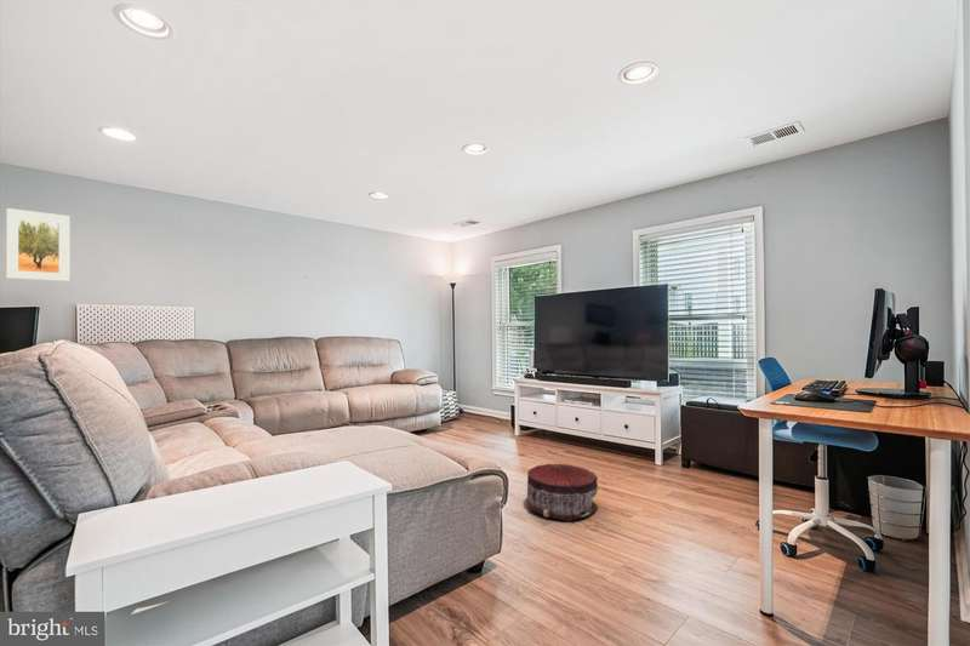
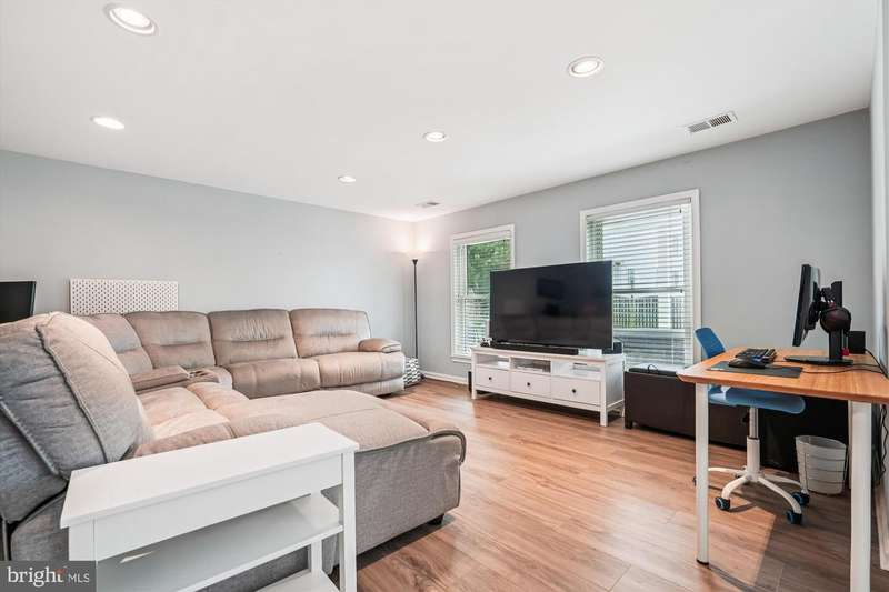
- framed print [5,207,72,282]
- pouf [526,462,599,524]
